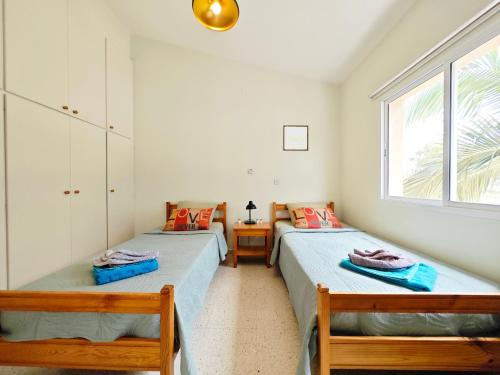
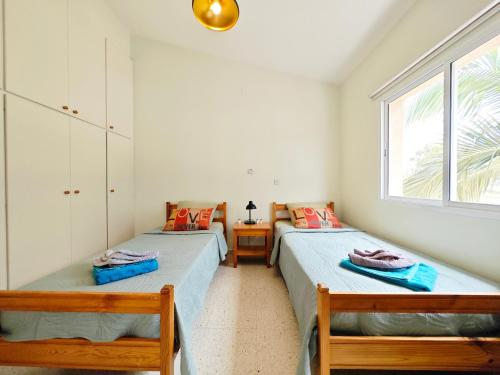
- wall art [282,124,309,152]
